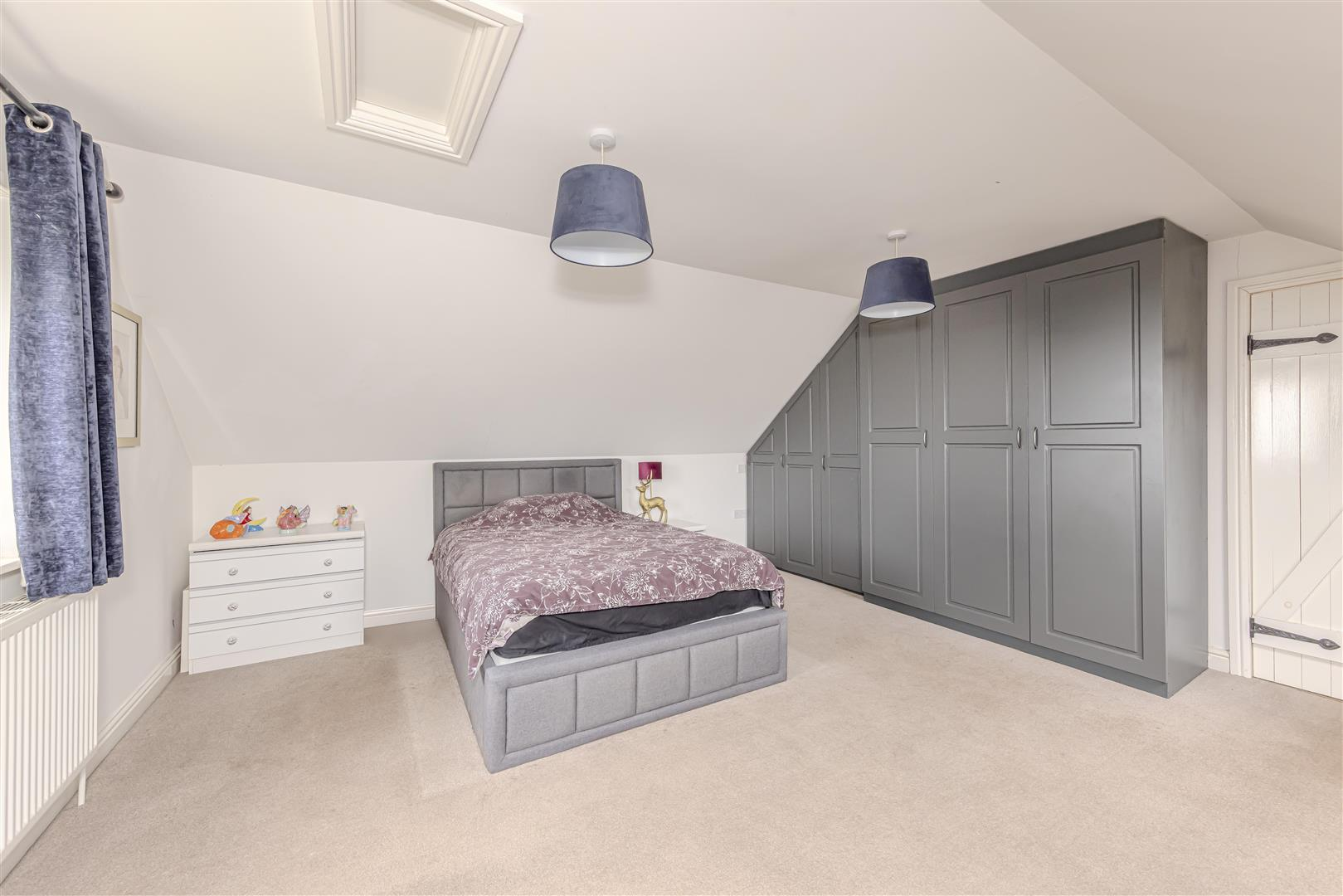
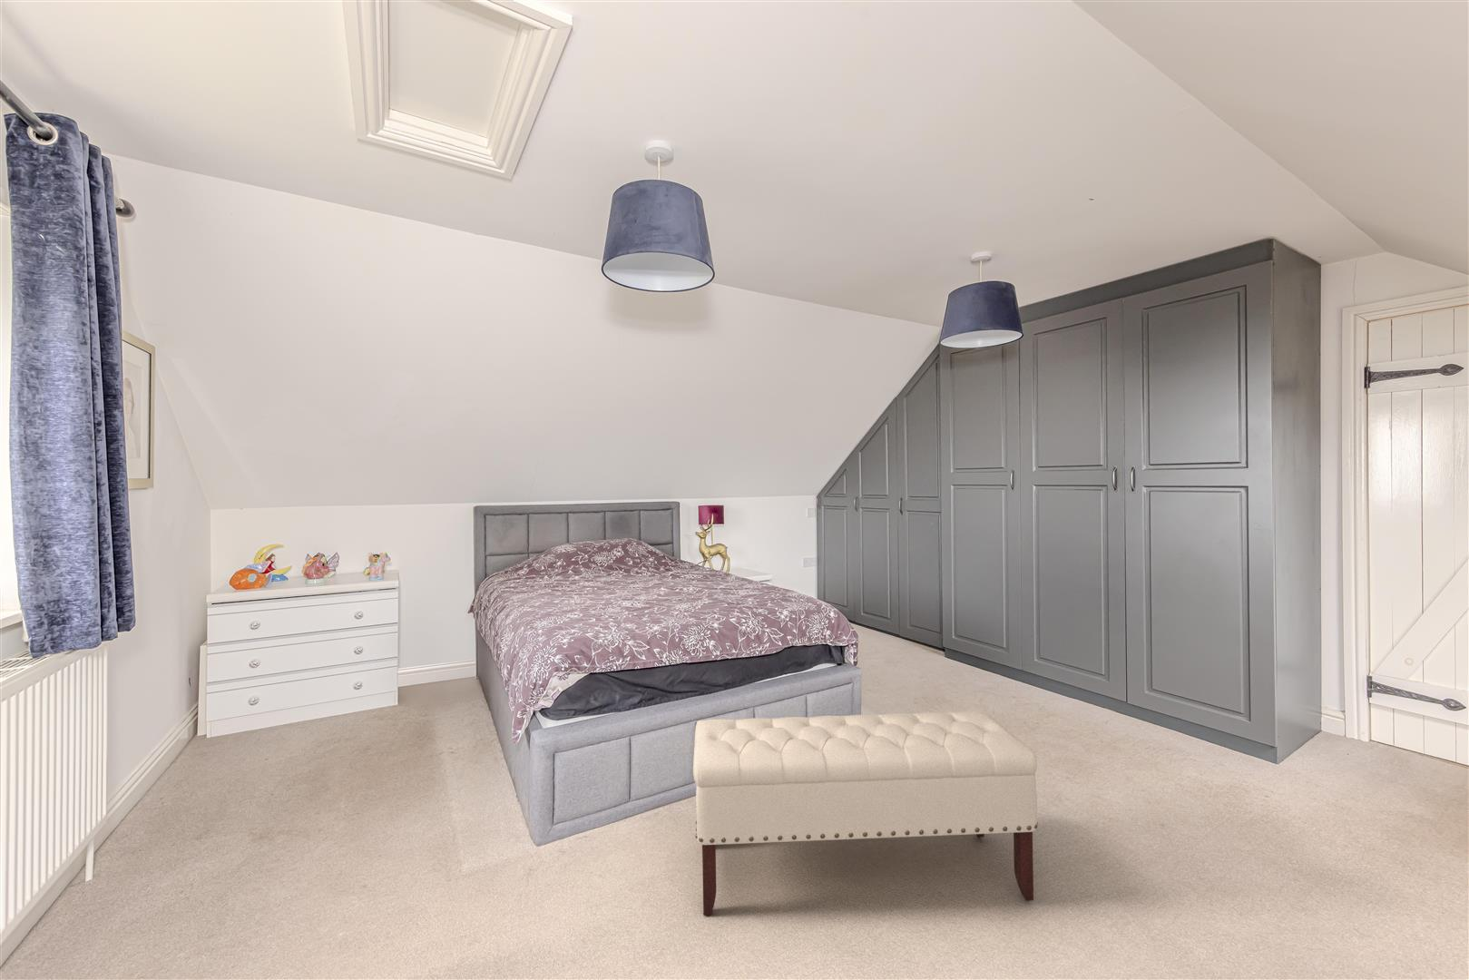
+ bench [692,711,1039,915]
